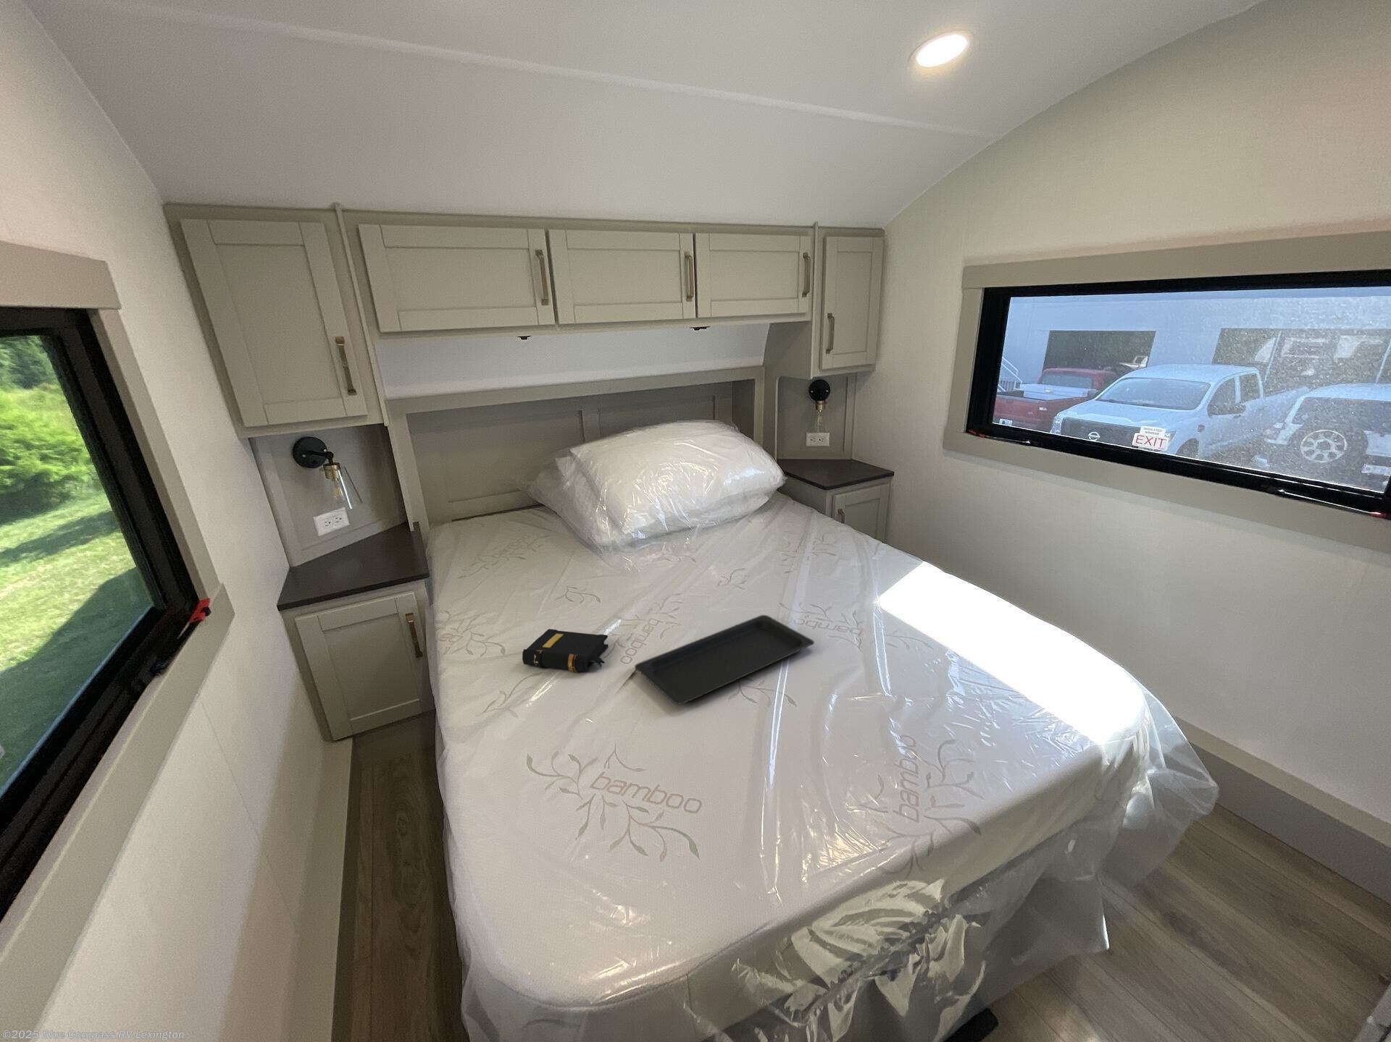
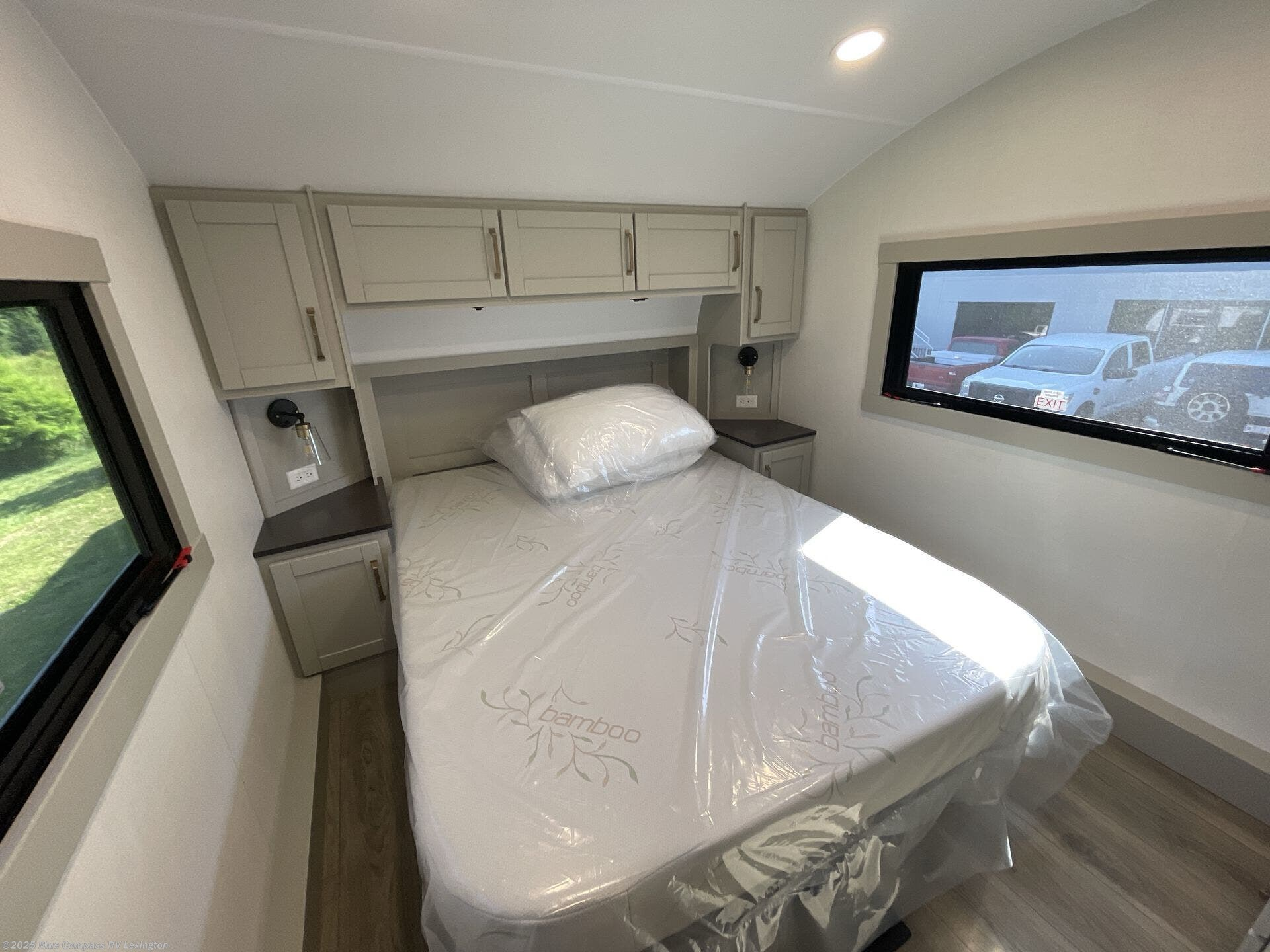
- book [521,628,609,673]
- serving tray [634,614,815,706]
